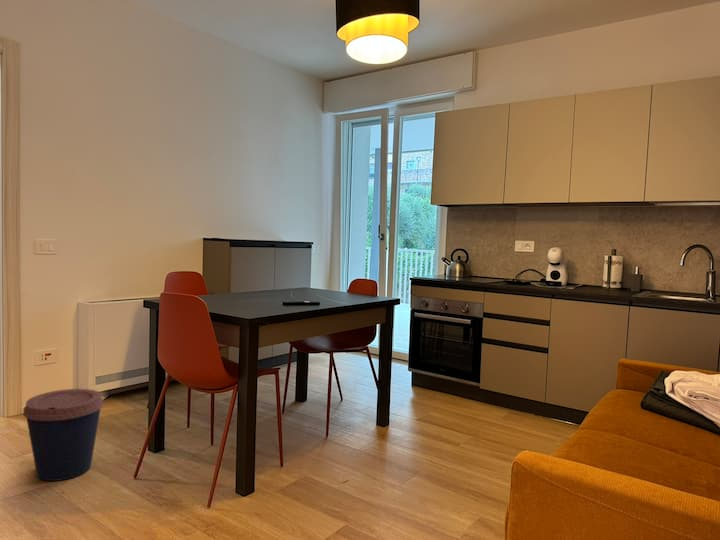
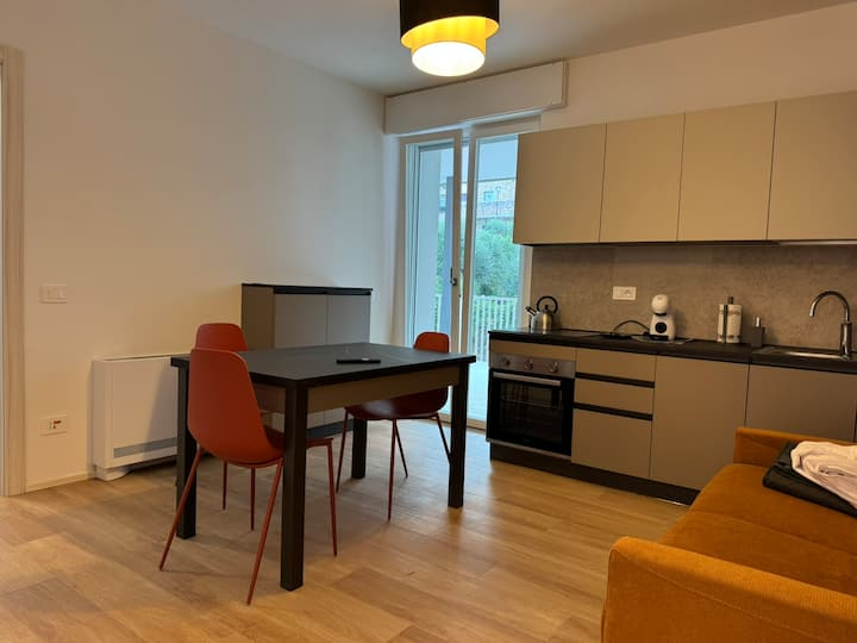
- coffee cup [22,388,104,482]
